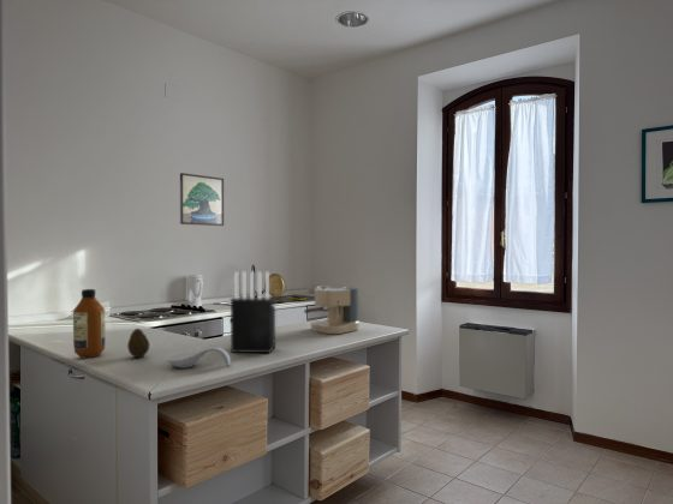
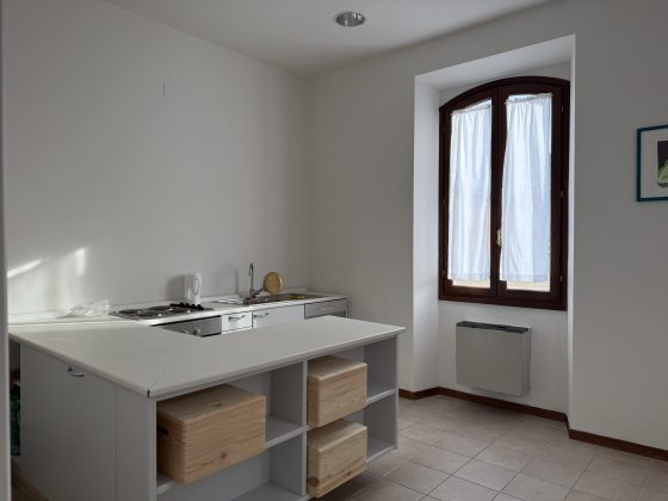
- fruit [126,328,151,359]
- coffee maker [303,284,361,335]
- knife block [230,270,276,354]
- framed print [179,172,225,227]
- spoon rest [166,346,232,370]
- bottle [72,288,106,359]
